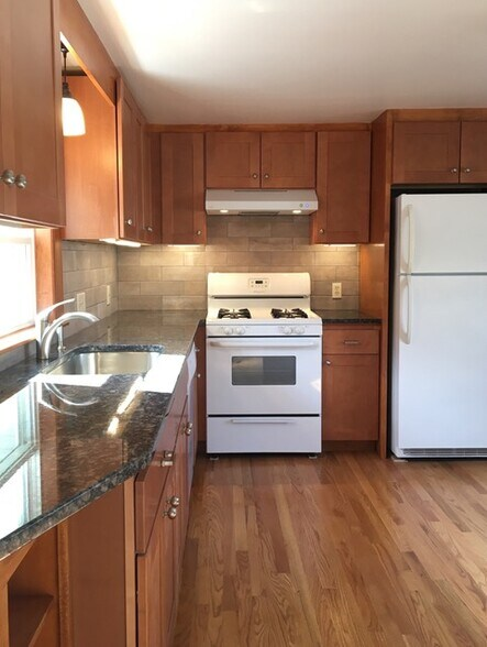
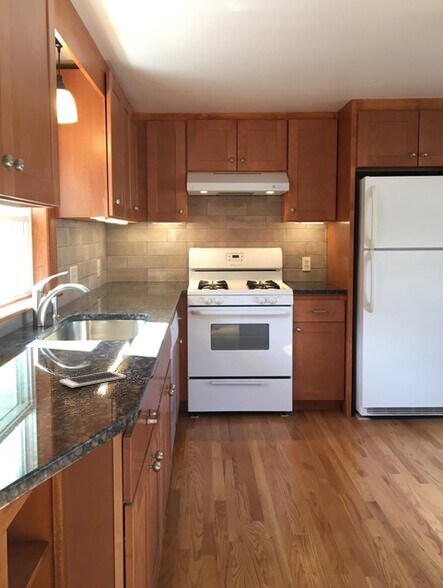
+ cell phone [59,370,127,389]
